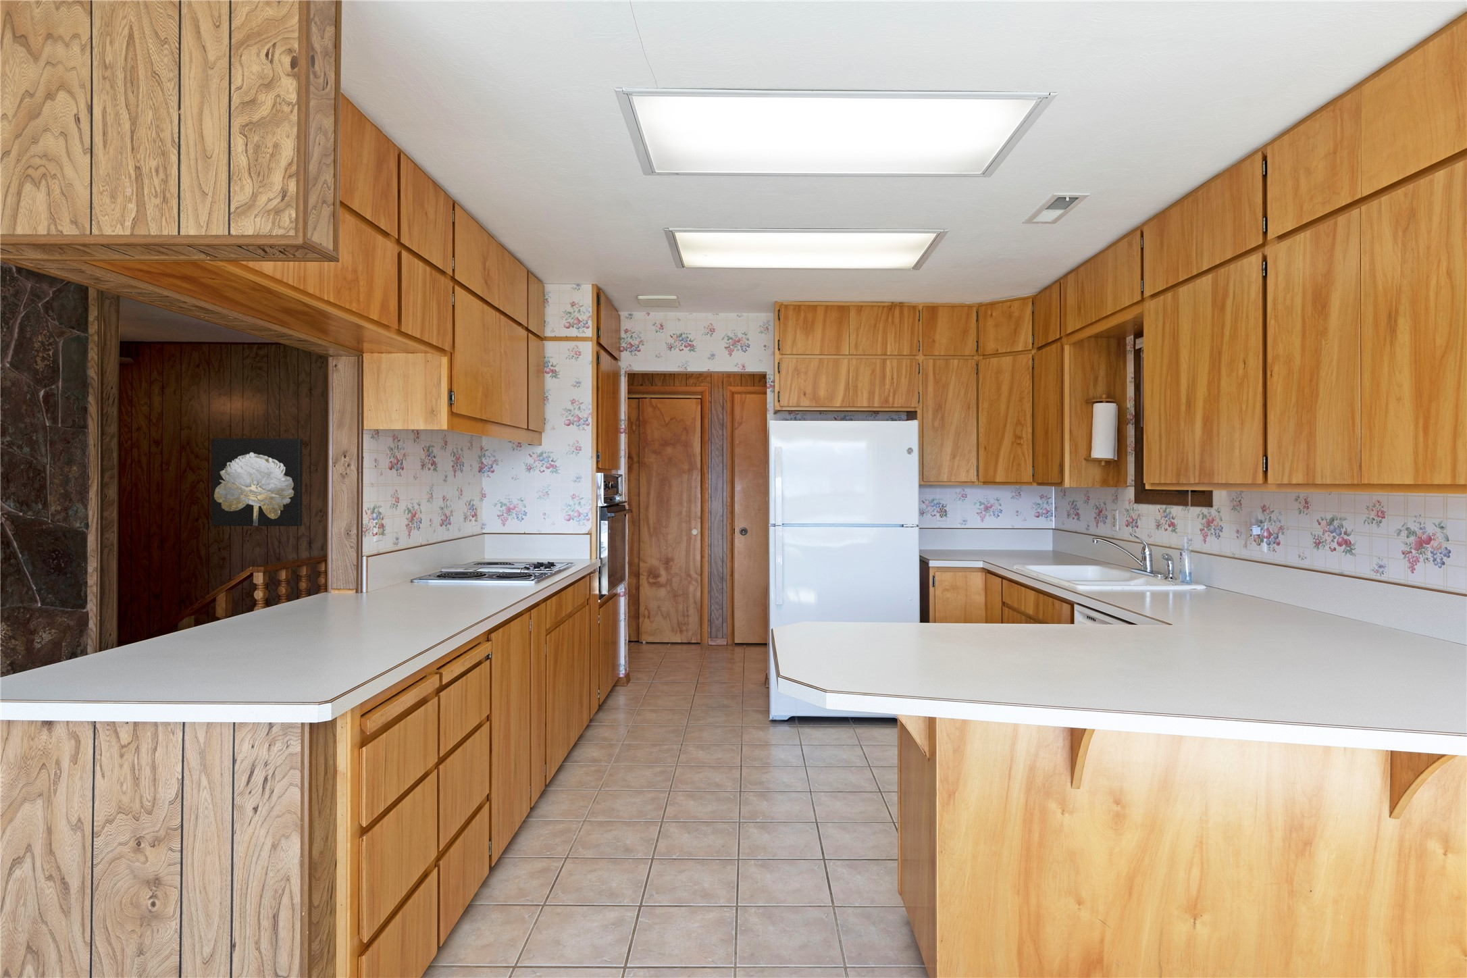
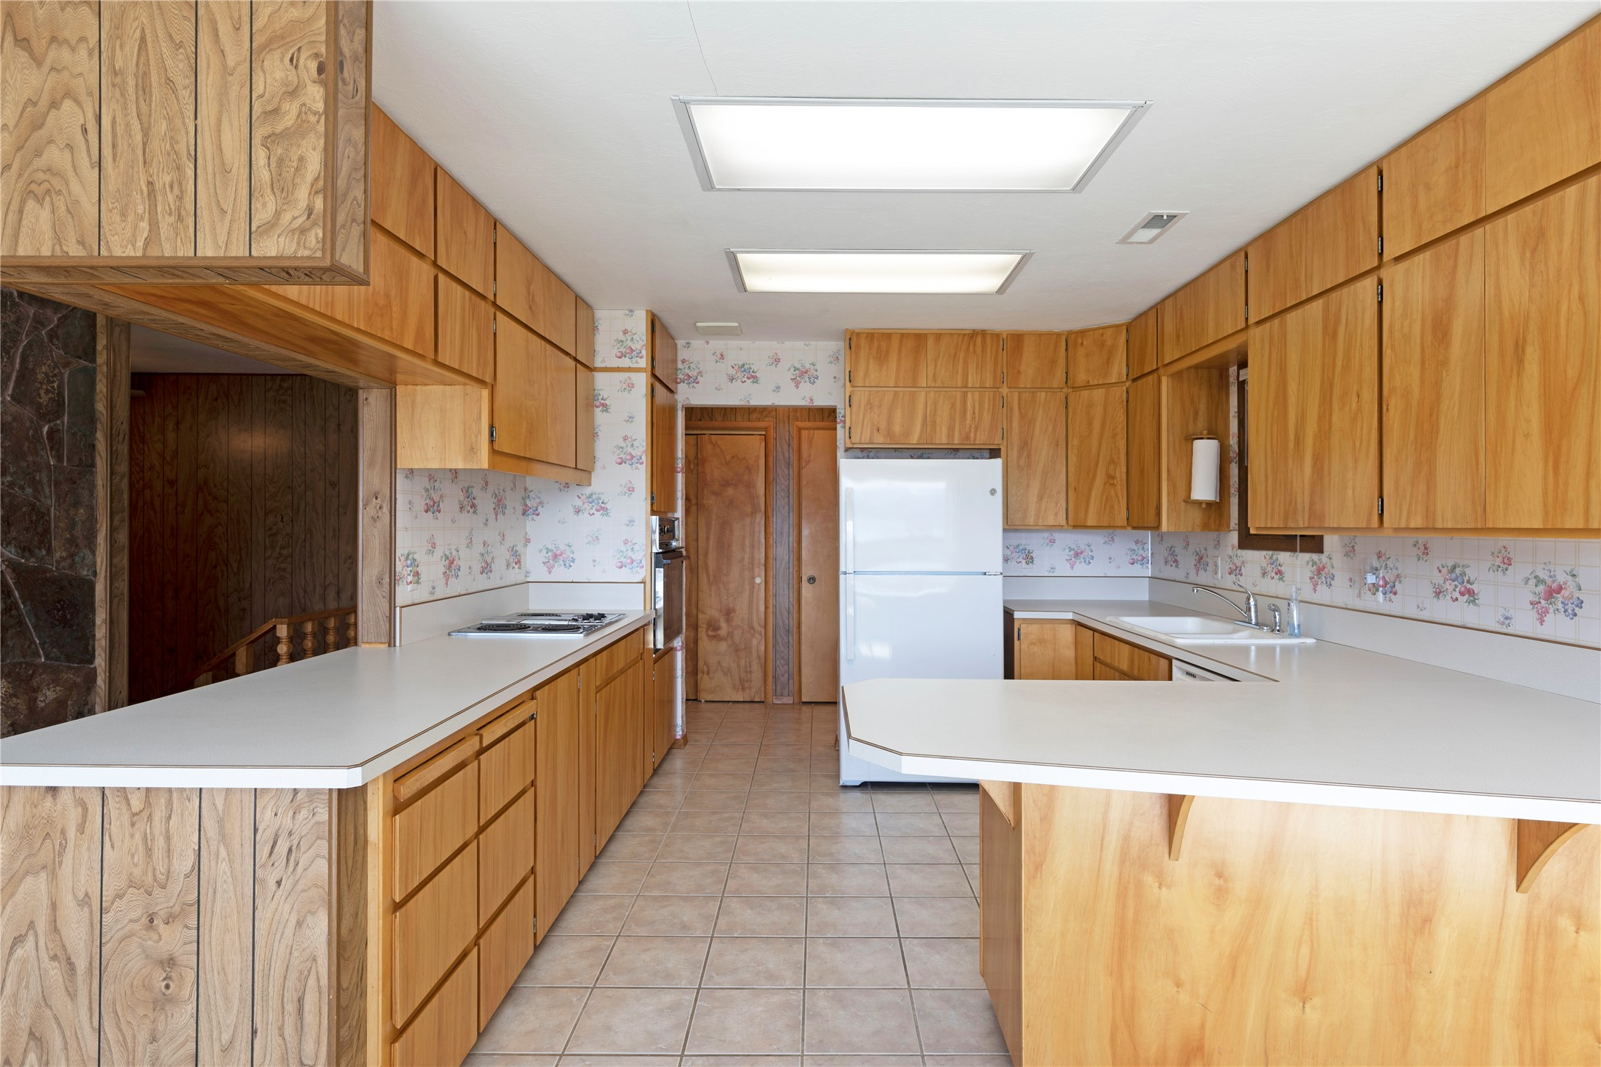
- wall art [211,438,303,527]
